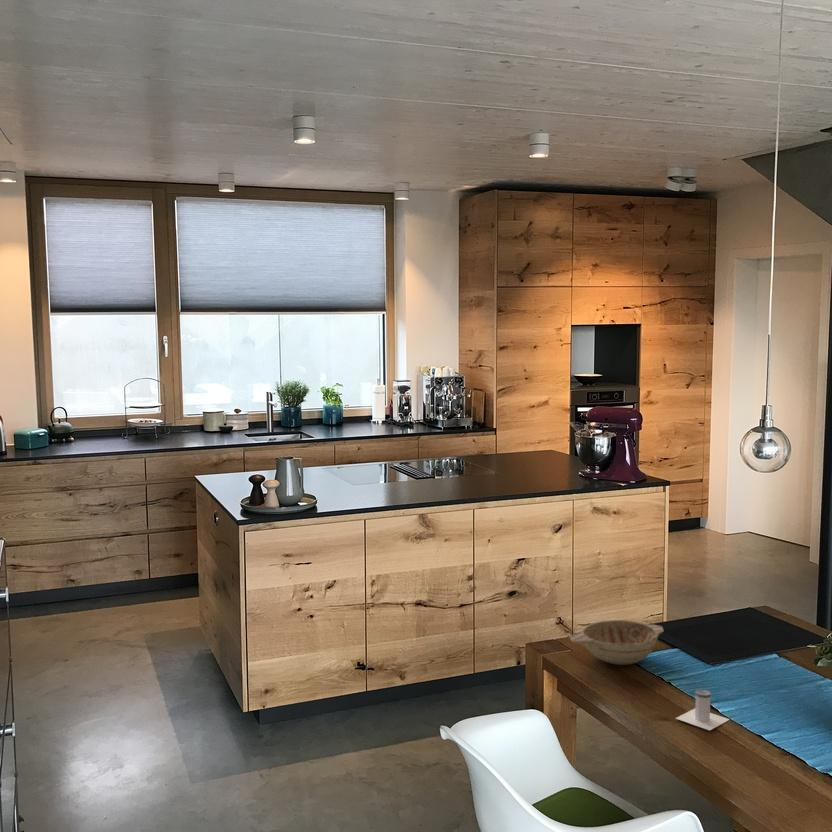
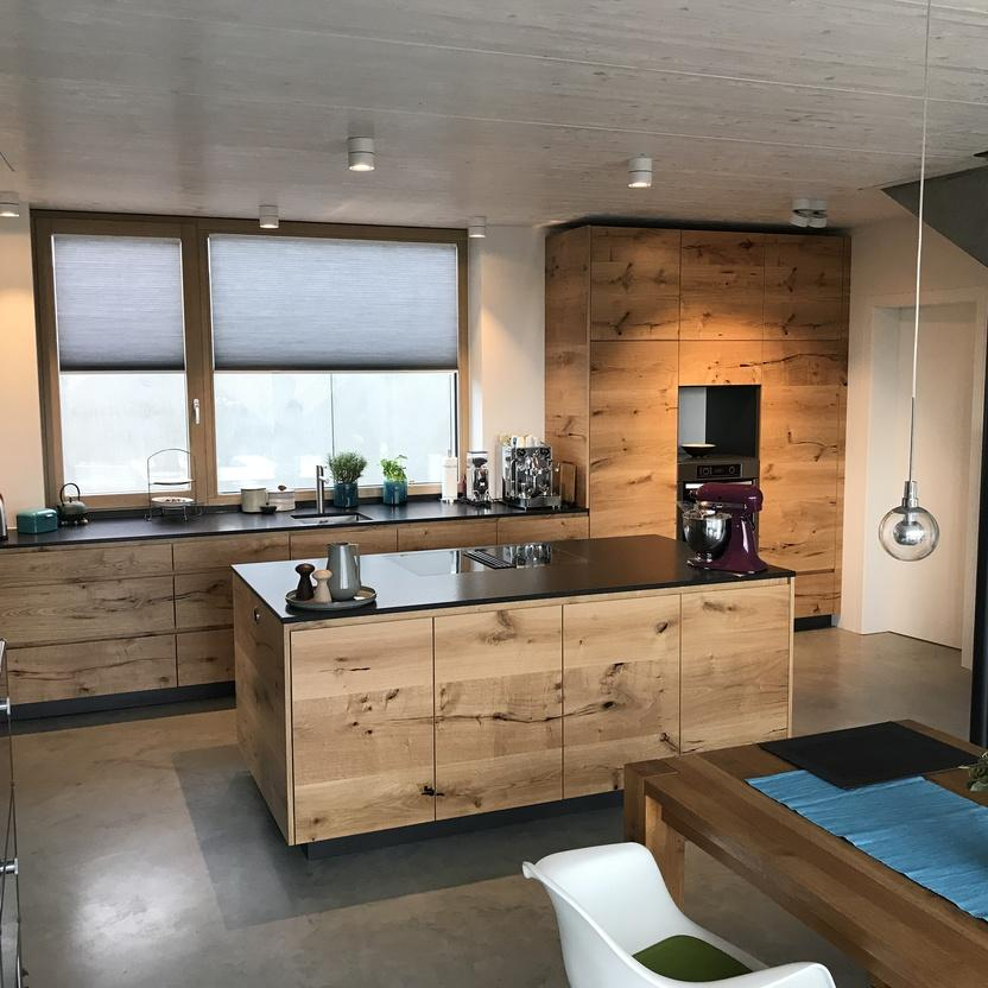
- decorative bowl [570,619,665,666]
- salt shaker [675,688,731,731]
